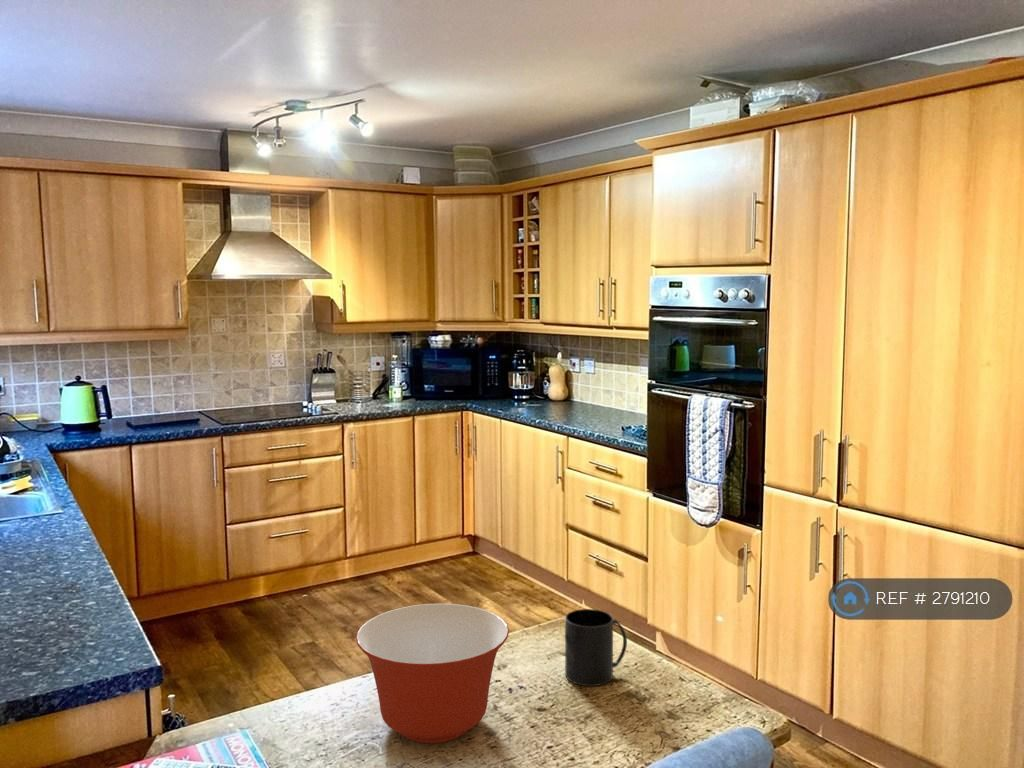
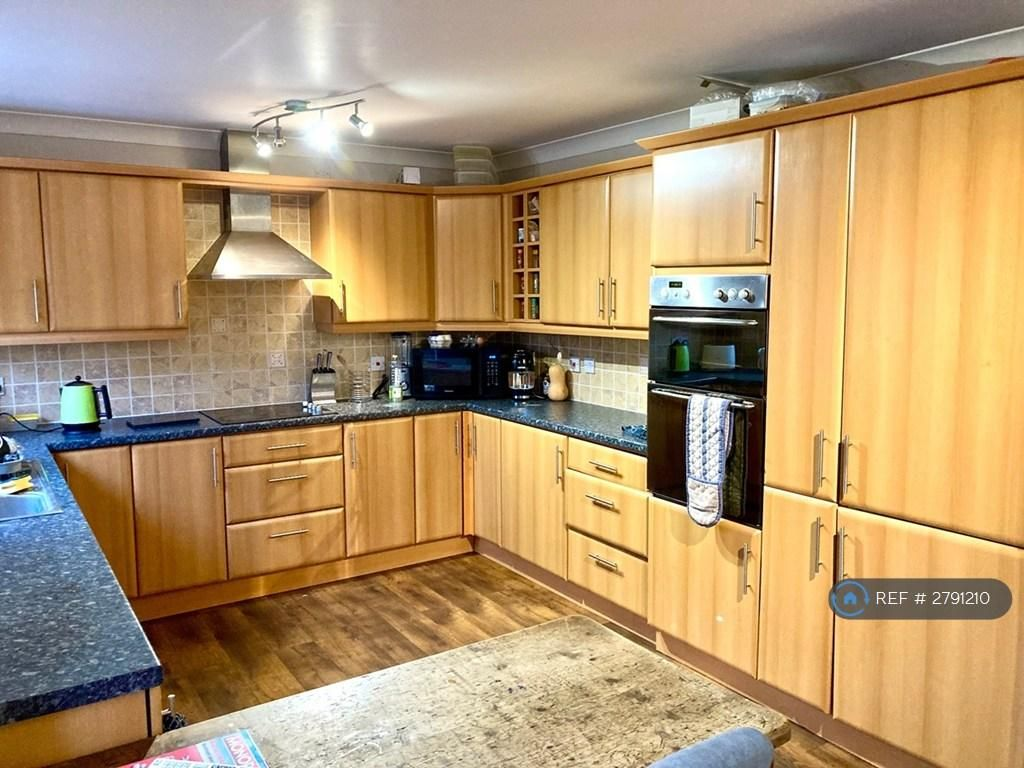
- mug [564,608,628,687]
- mixing bowl [355,603,510,744]
